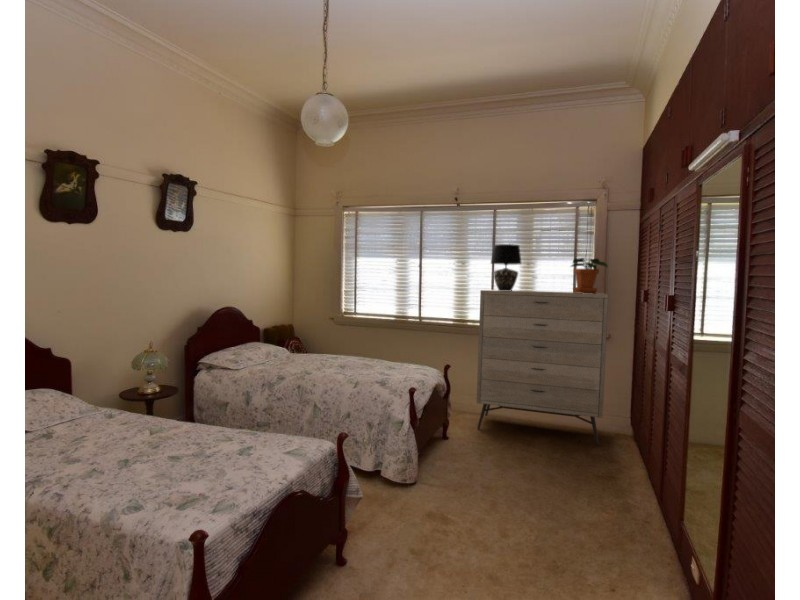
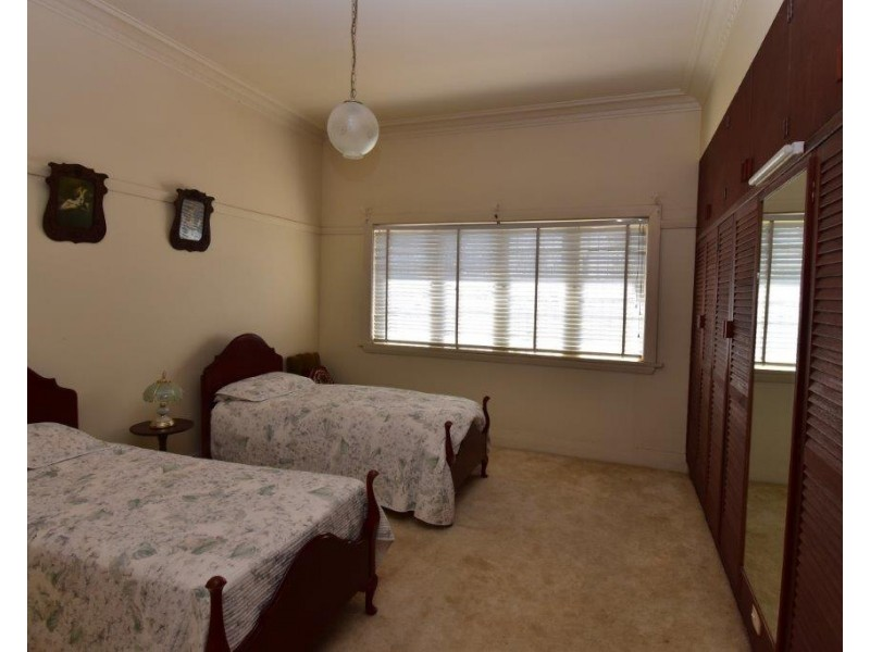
- dresser [476,289,609,446]
- potted plant [568,257,609,294]
- table lamp [489,243,523,291]
